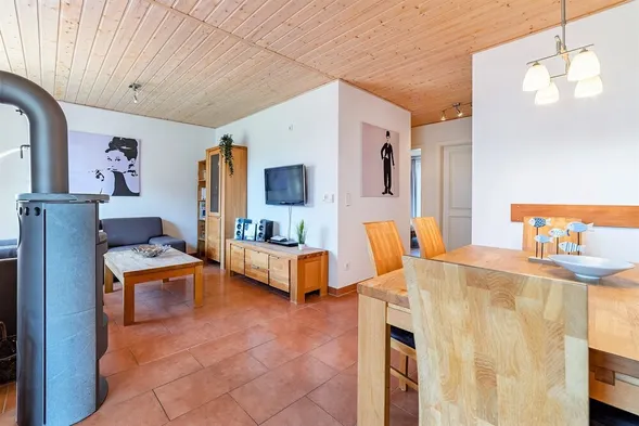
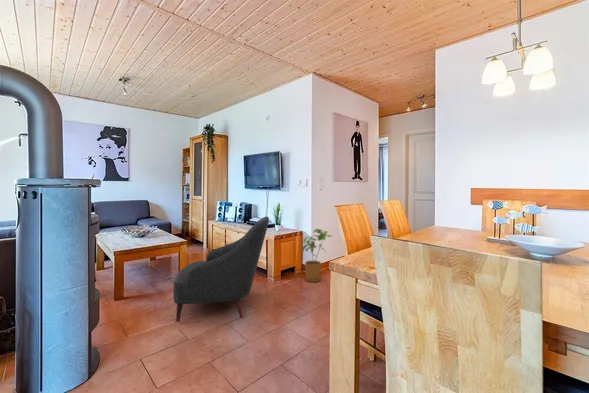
+ house plant [301,228,333,283]
+ armchair [173,216,270,323]
